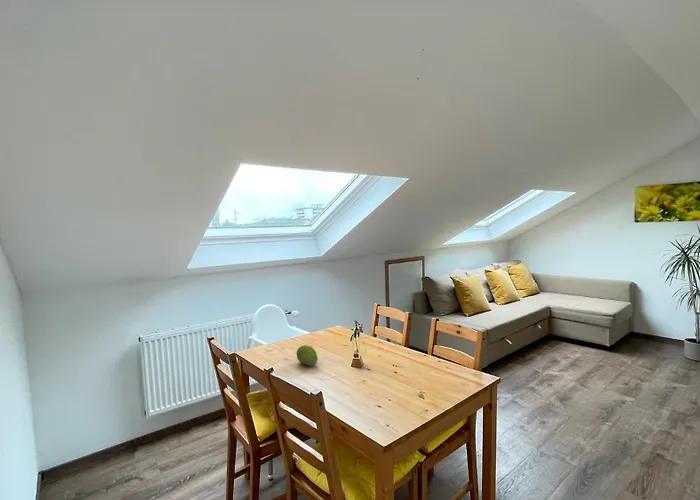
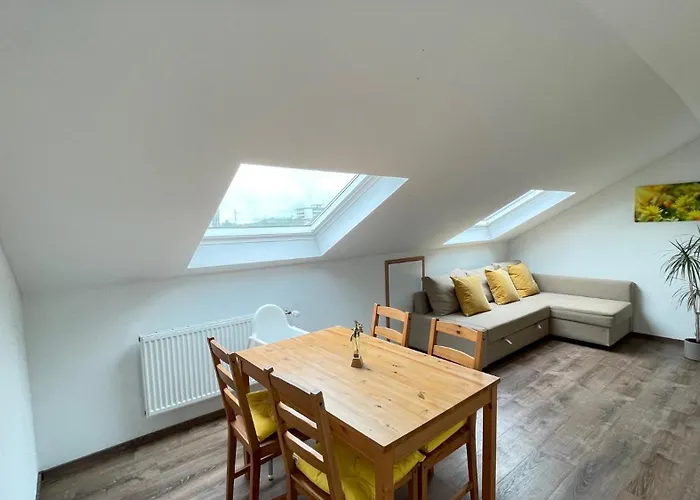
- fruit [296,344,319,367]
